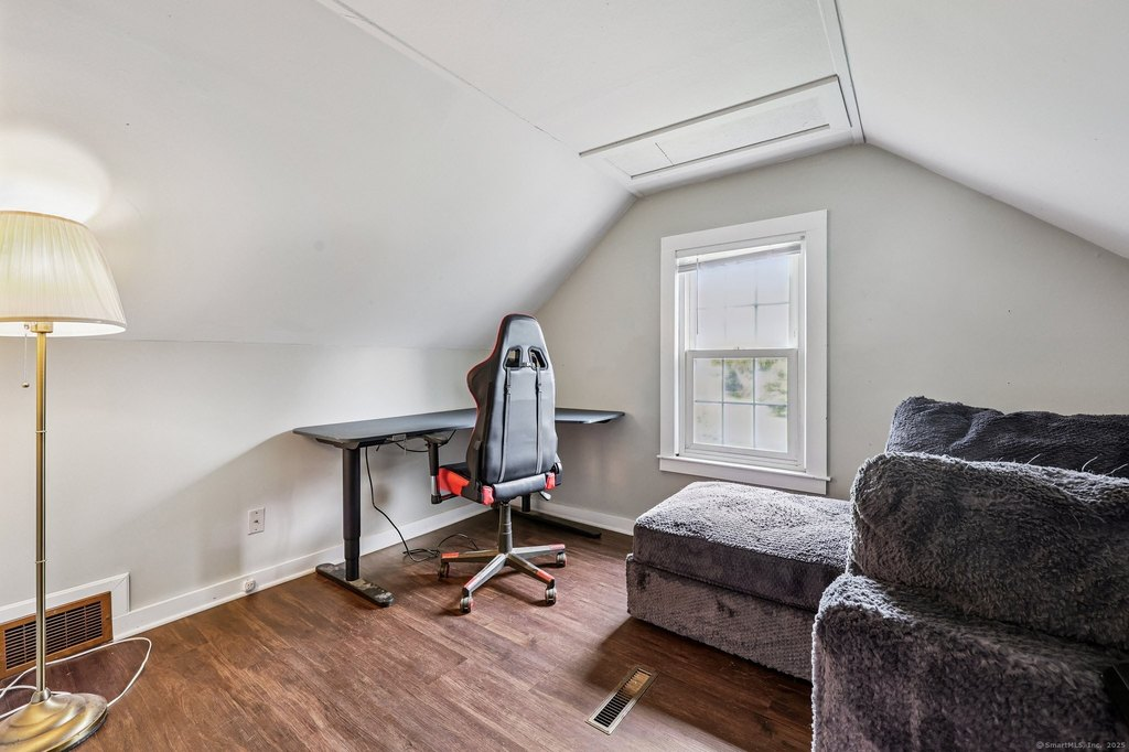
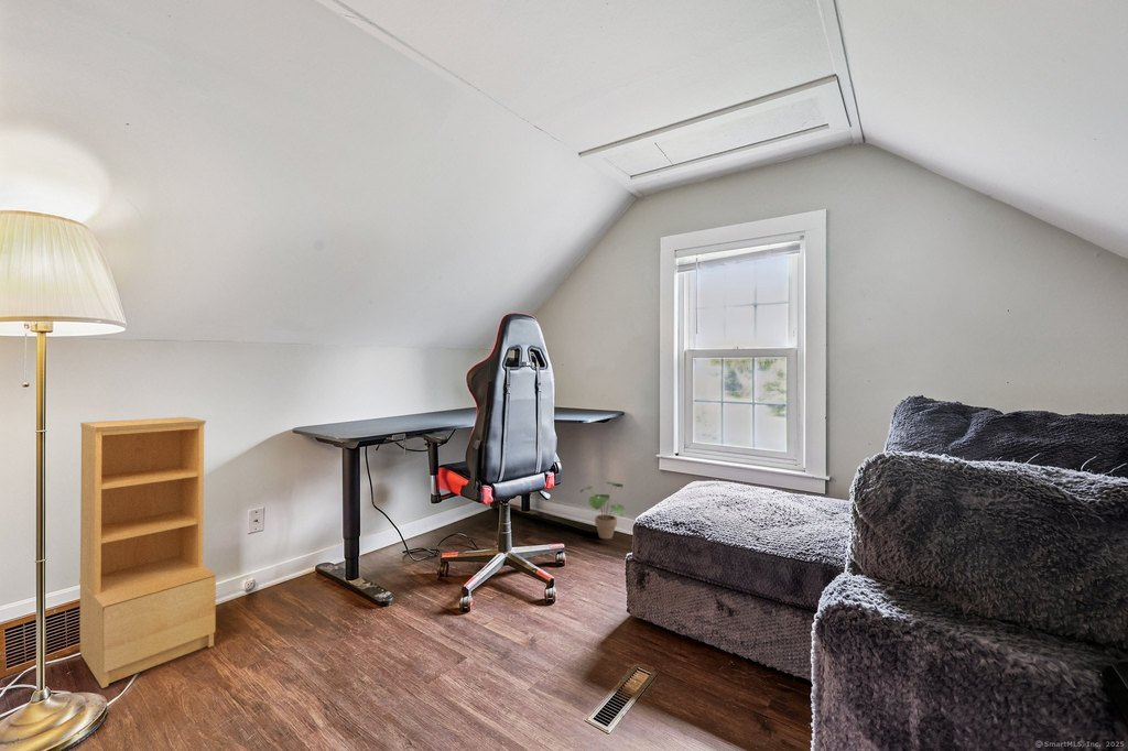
+ potted plant [579,481,627,541]
+ bookshelf [78,416,217,689]
